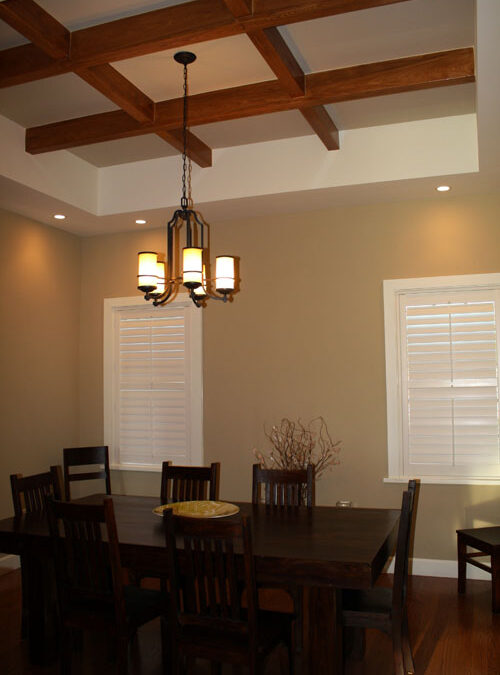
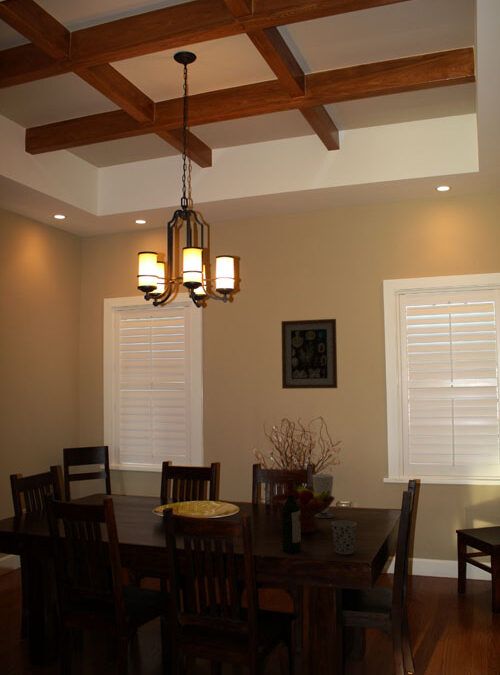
+ fruit bowl [269,481,336,534]
+ cup [311,473,335,519]
+ cup [330,519,358,555]
+ wine bottle [281,478,302,553]
+ wall art [280,318,338,390]
